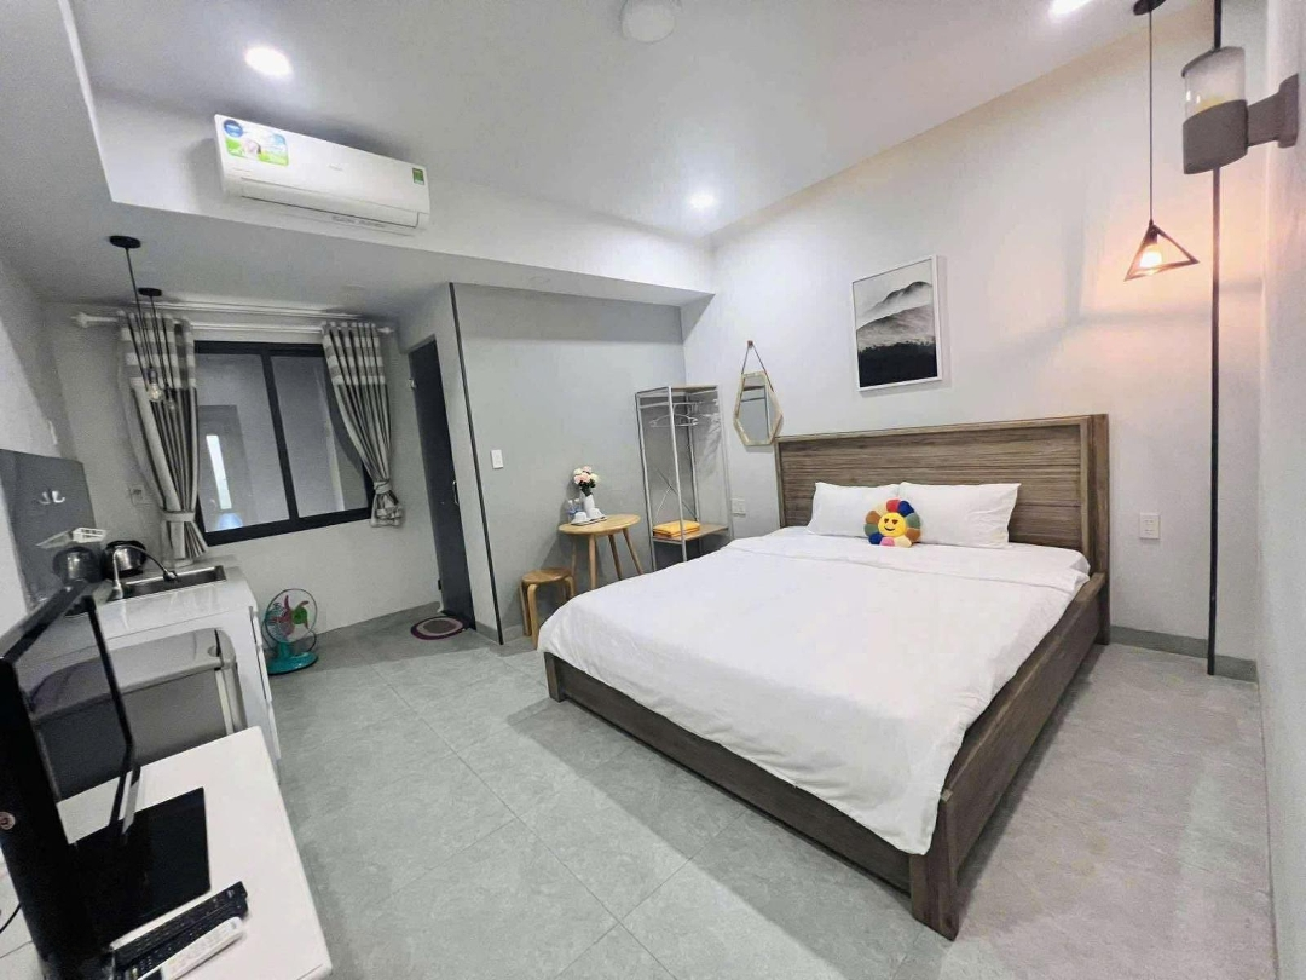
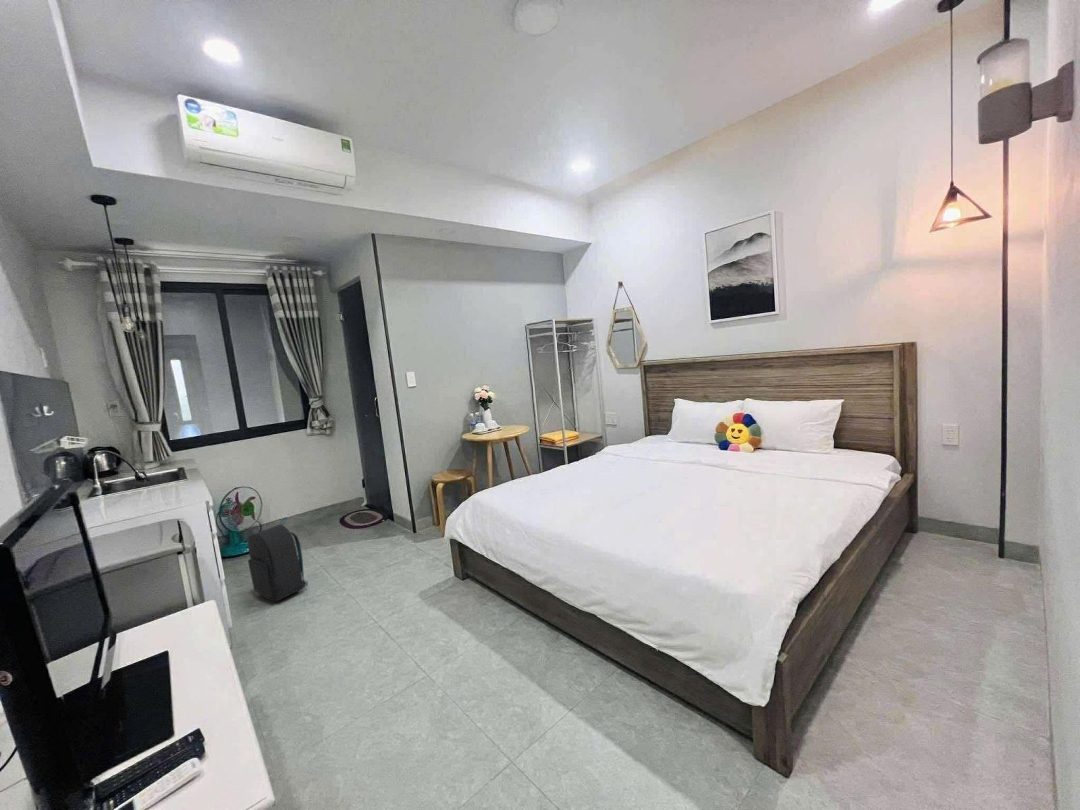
+ backpack [247,516,309,603]
